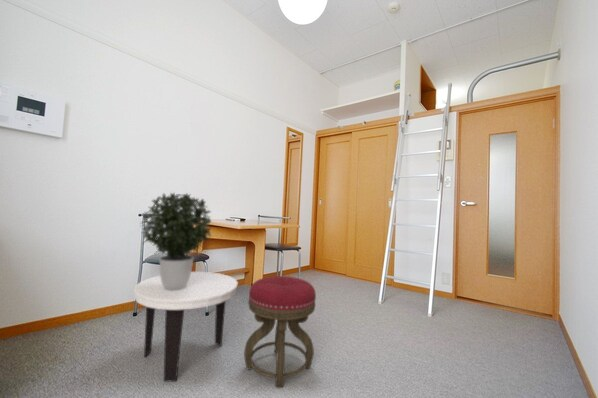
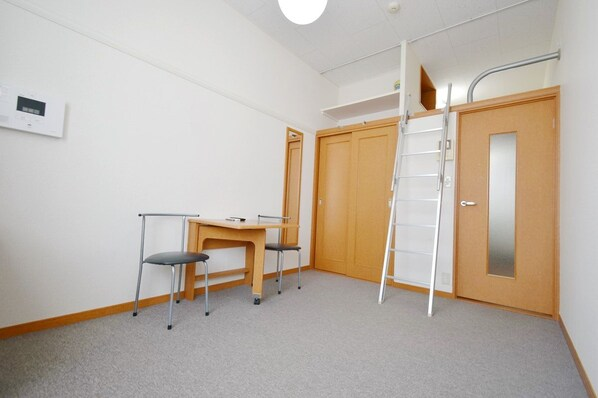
- side table [133,271,239,383]
- potted plant [139,191,213,291]
- stool [243,275,317,389]
